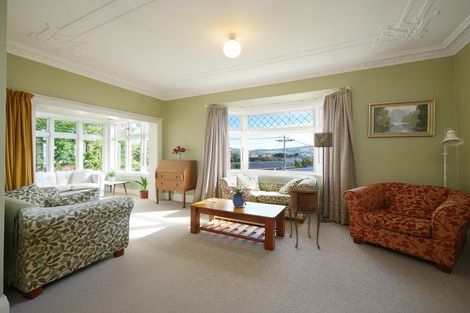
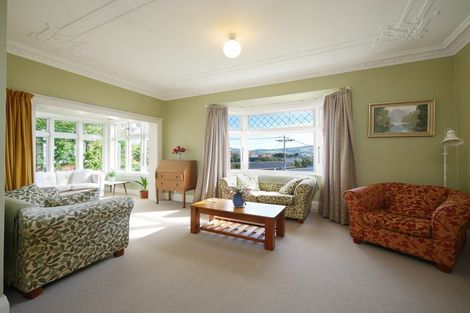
- side table [288,185,322,250]
- floor lamp [313,131,334,223]
